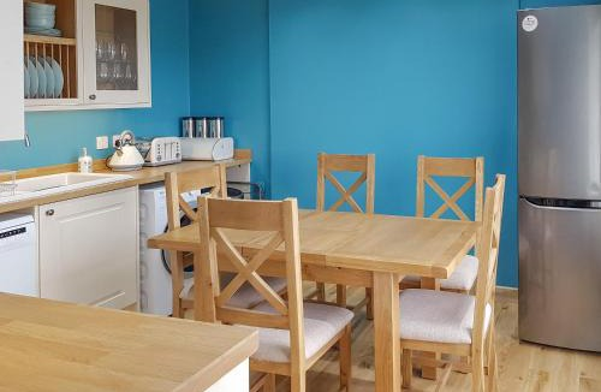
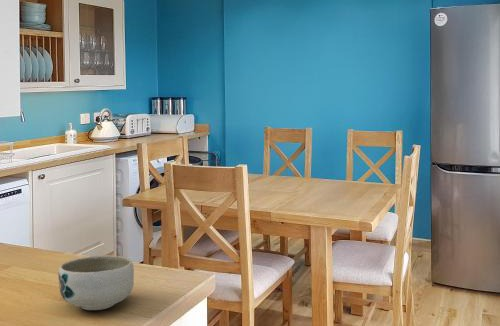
+ bowl [57,254,135,311]
